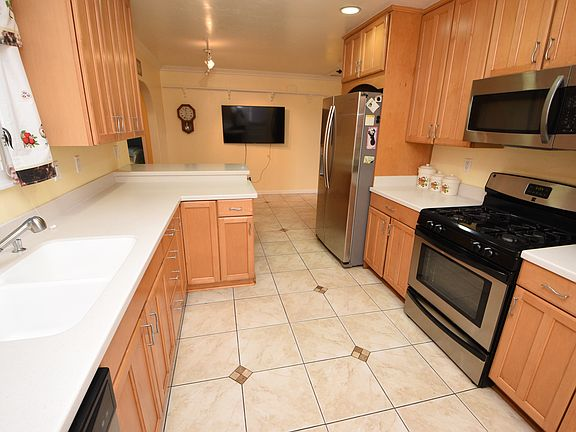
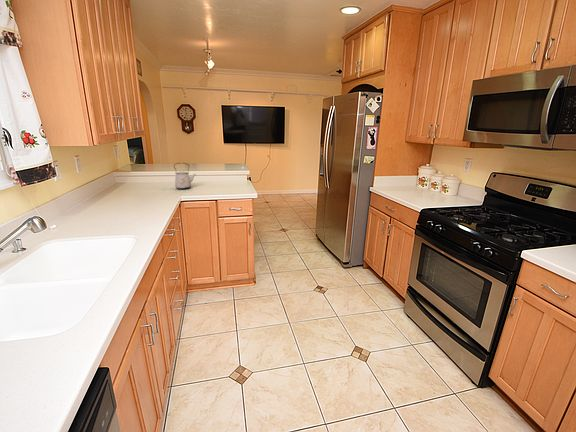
+ kettle [173,162,197,190]
